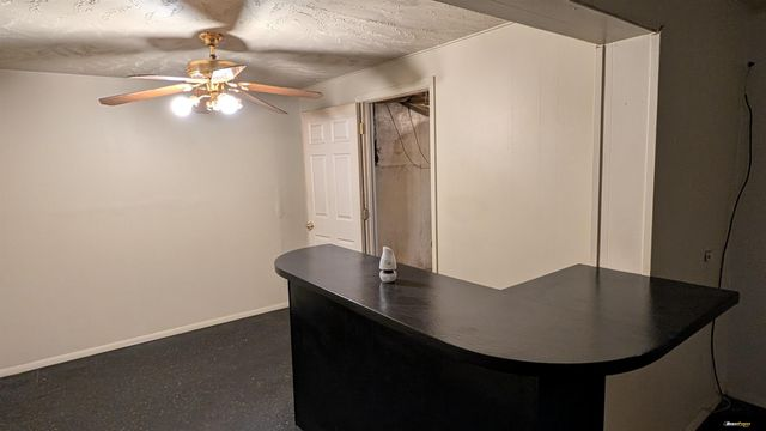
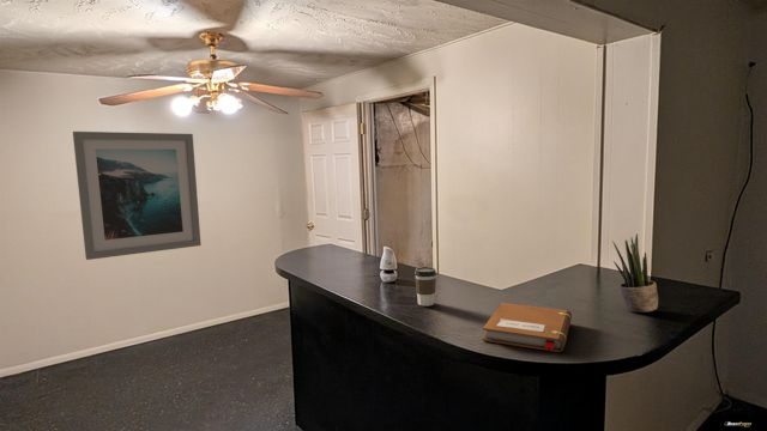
+ coffee cup [413,266,437,308]
+ wall art [72,130,203,261]
+ potted plant [611,232,659,314]
+ notebook [482,302,573,353]
